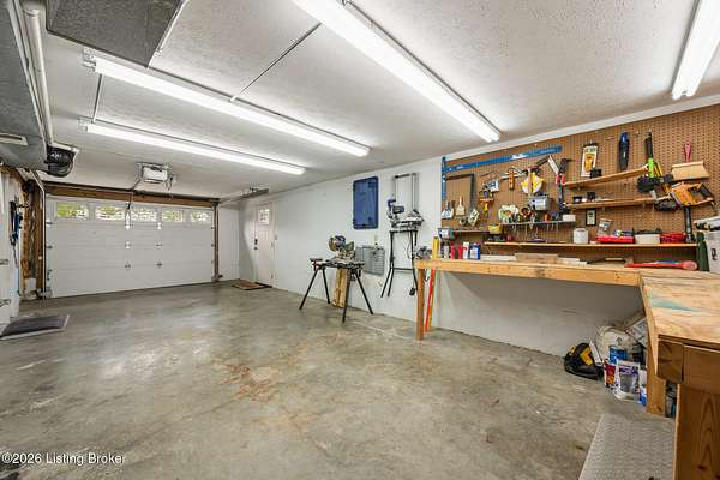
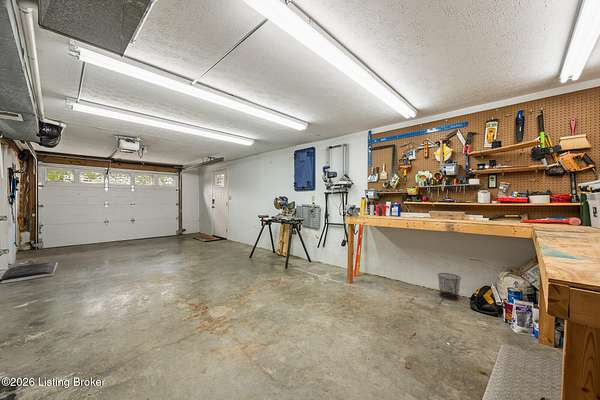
+ waste bin [437,272,462,302]
